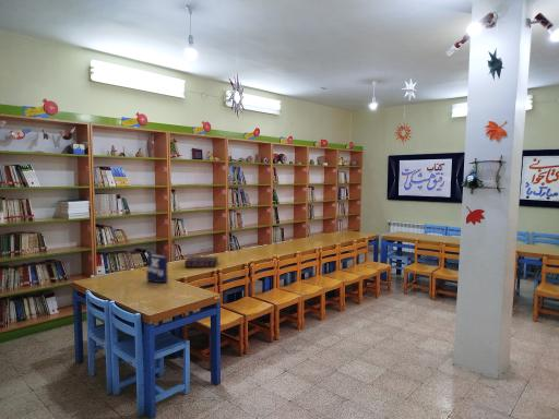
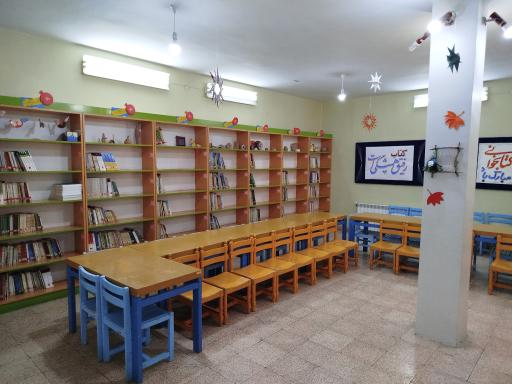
- book [183,248,219,268]
- book [145,253,169,284]
